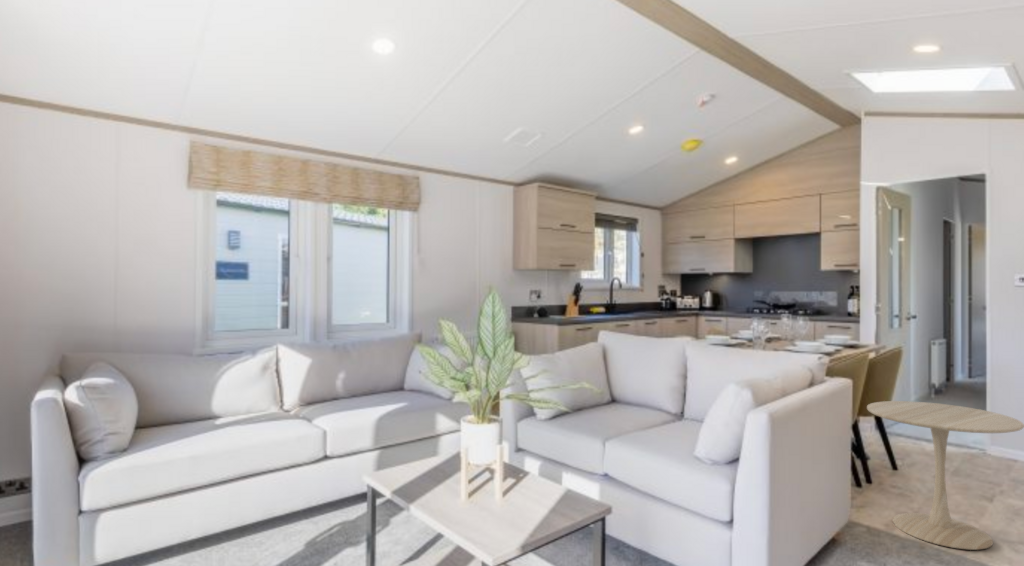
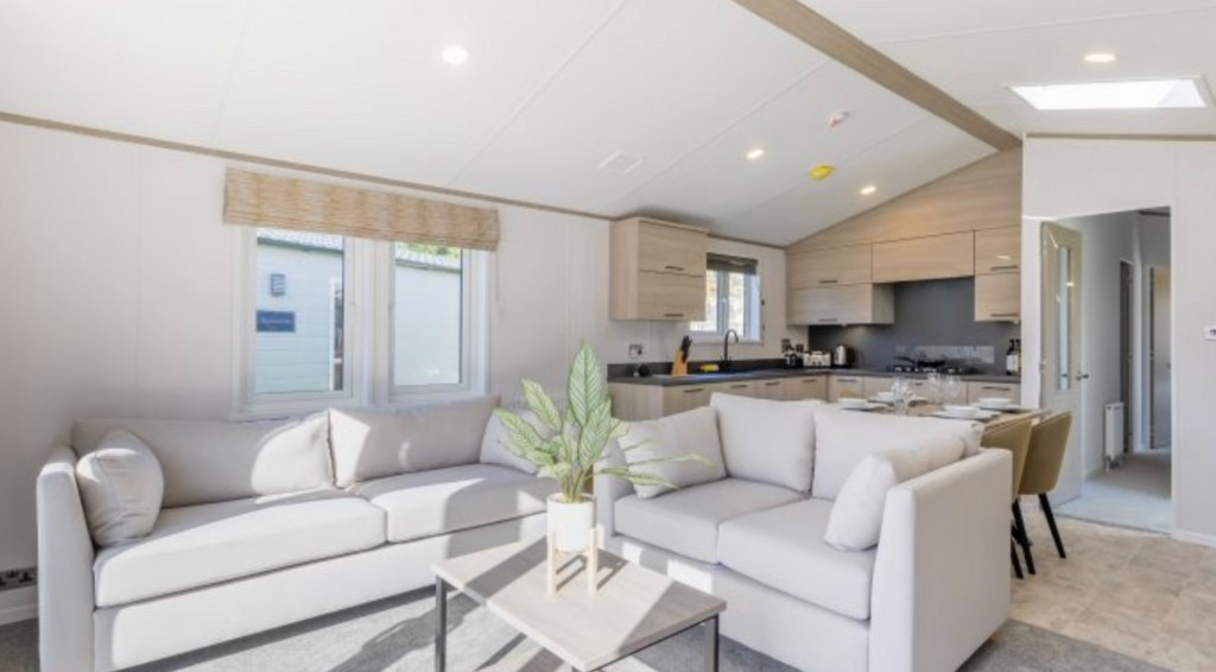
- side table [866,400,1024,551]
